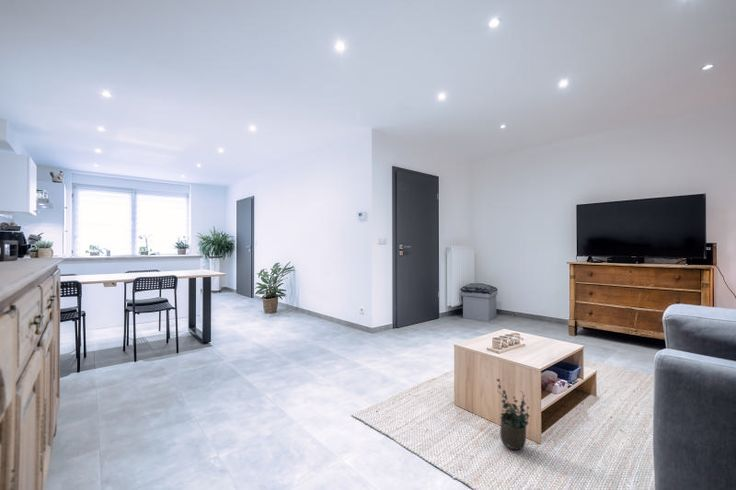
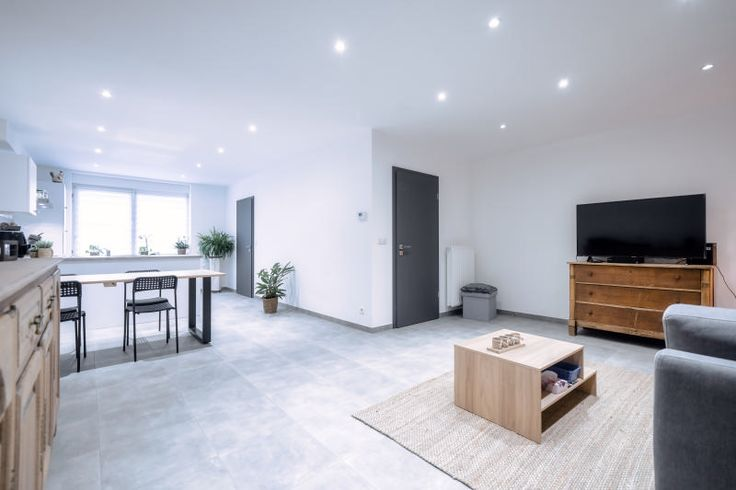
- potted plant [496,378,532,452]
